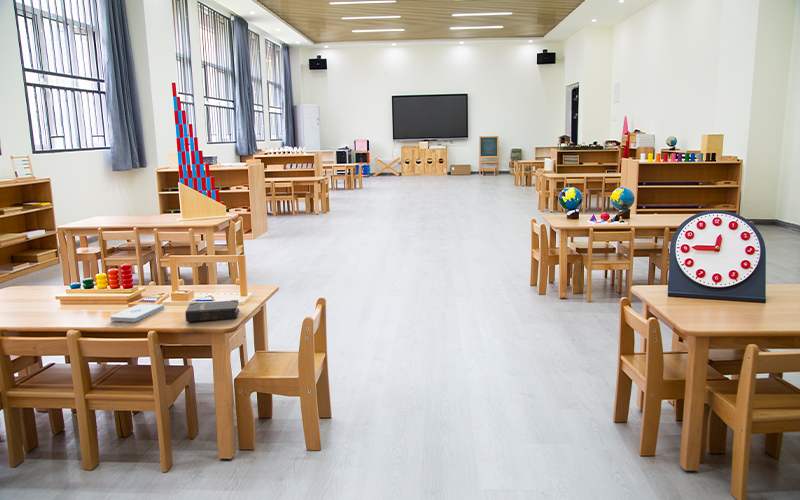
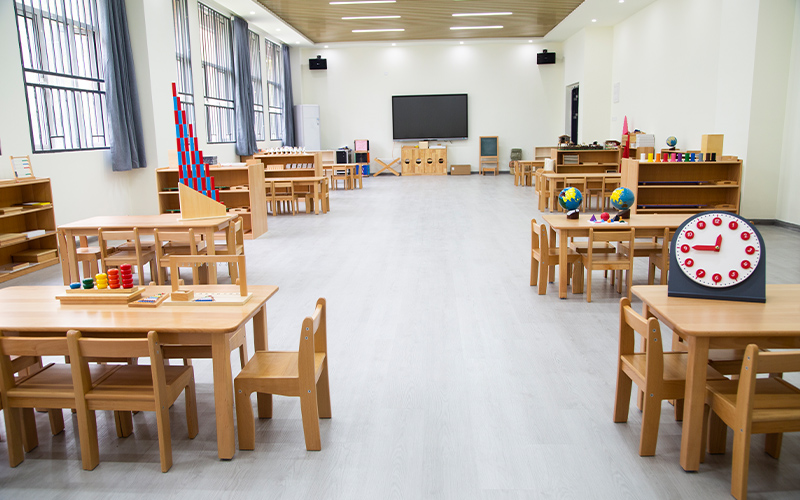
- hardback book [184,299,240,323]
- notepad [109,303,165,323]
